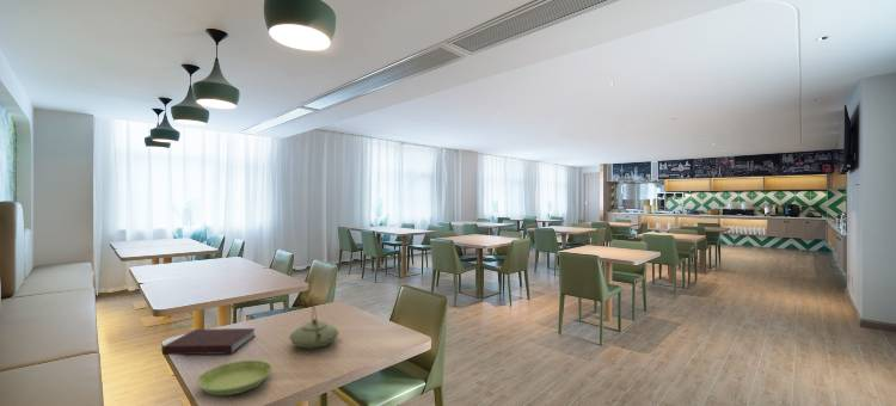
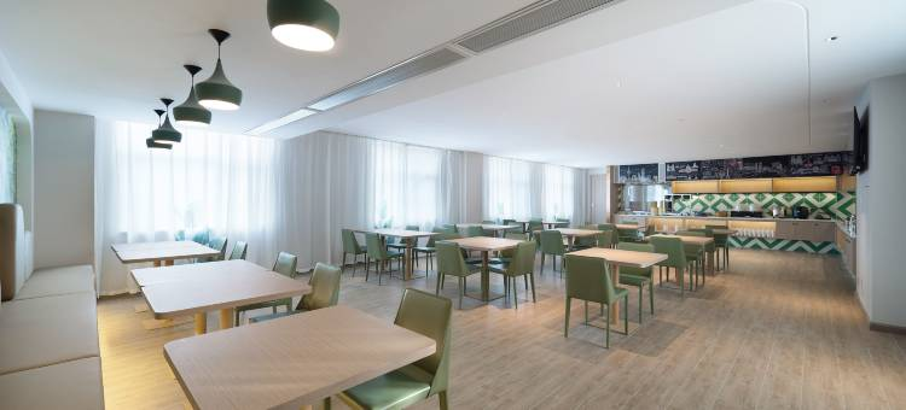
- saucer [196,359,274,396]
- teapot [288,304,339,350]
- notebook [161,327,257,356]
